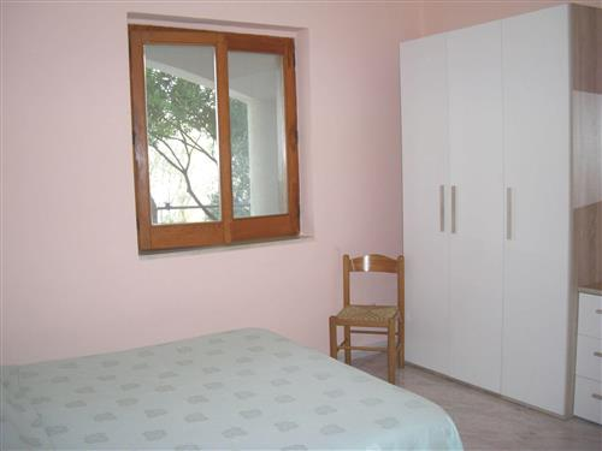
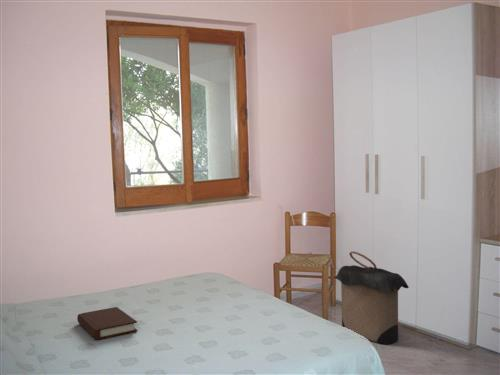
+ laundry hamper [332,250,410,345]
+ book [76,306,138,341]
